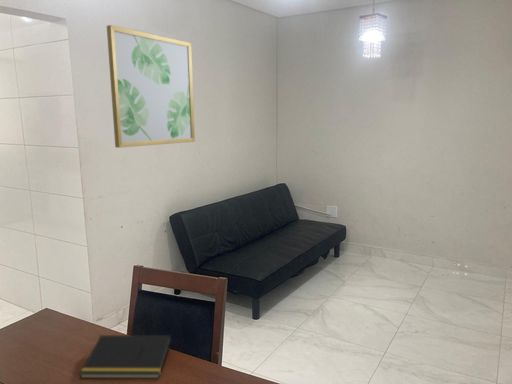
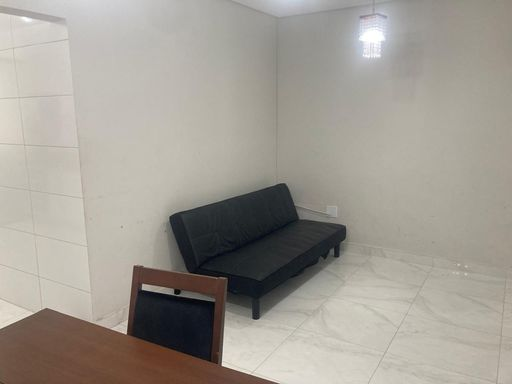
- wall art [106,24,196,149]
- notepad [79,334,172,379]
